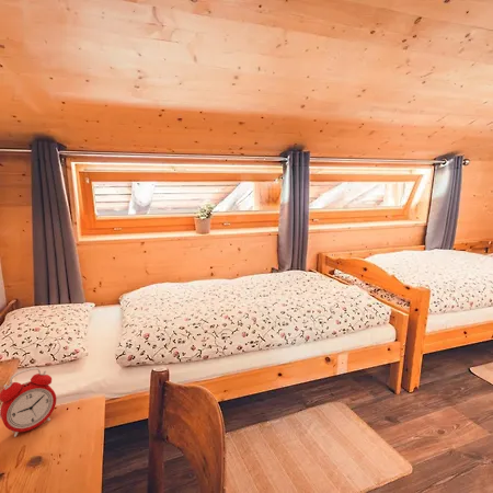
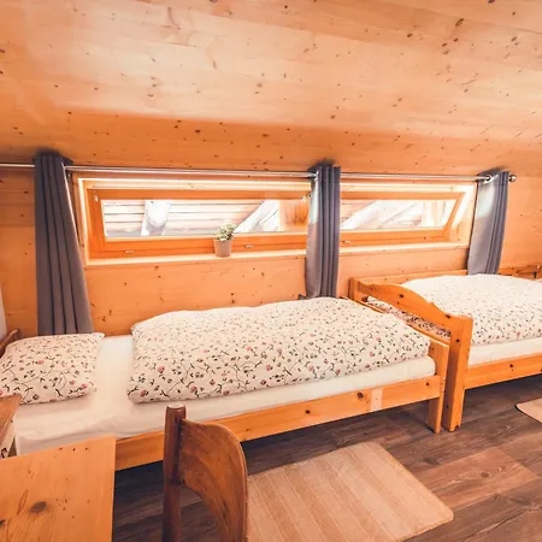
- alarm clock [0,367,57,438]
